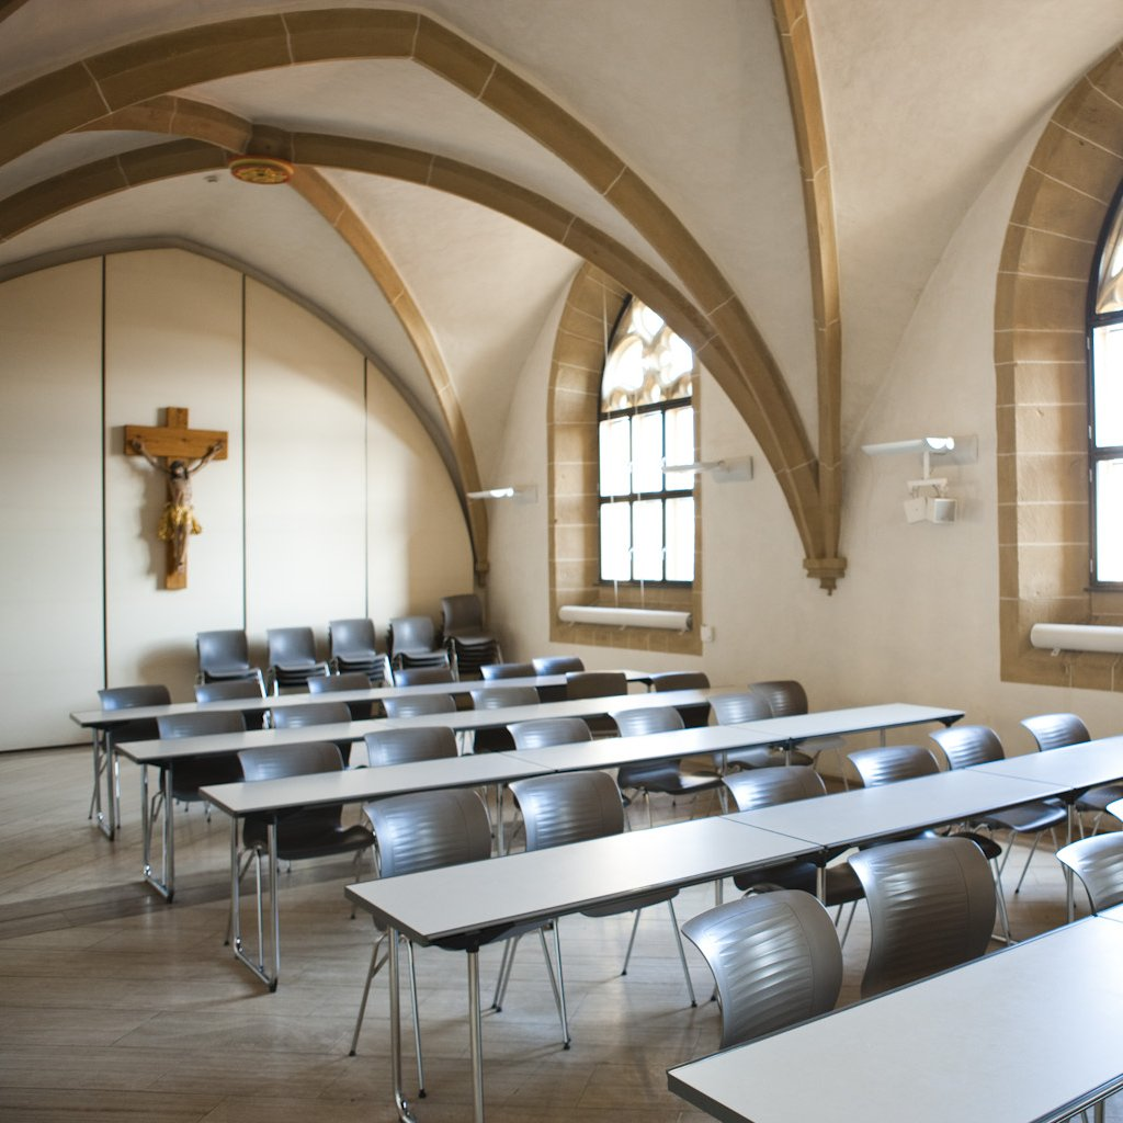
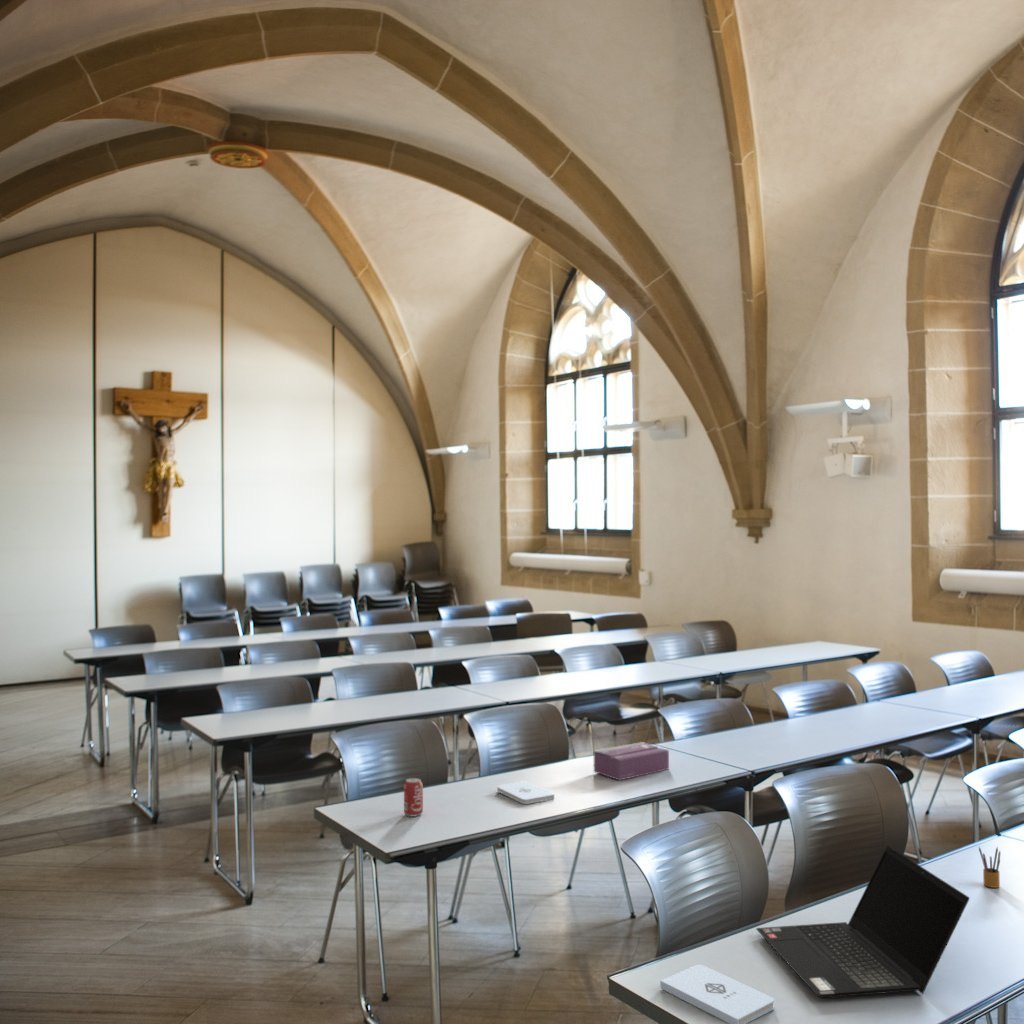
+ laptop computer [755,845,971,999]
+ tissue box [593,741,670,781]
+ notepad [496,780,555,805]
+ pencil box [978,846,1002,889]
+ notepad [659,964,775,1024]
+ beverage can [403,777,424,817]
